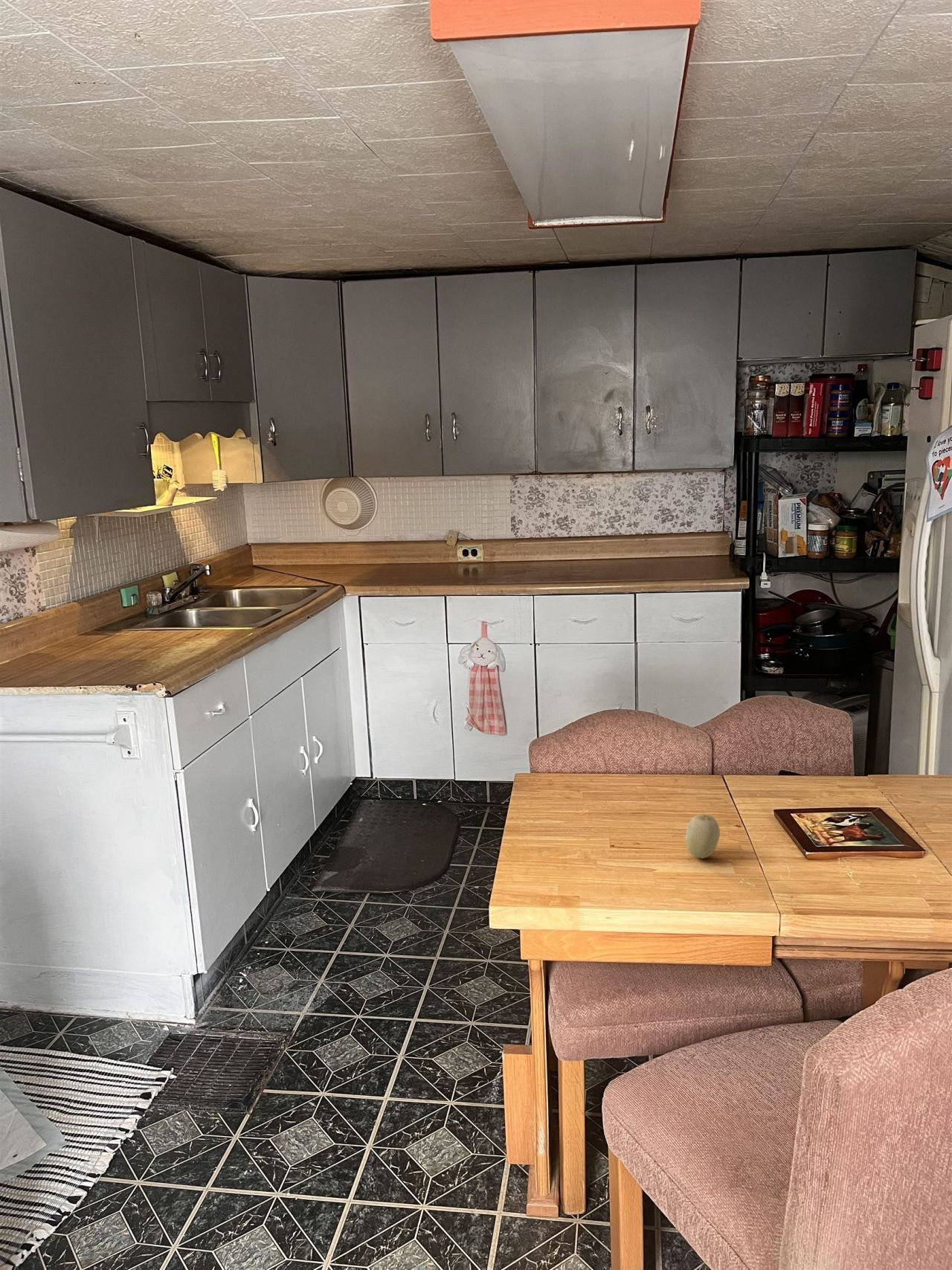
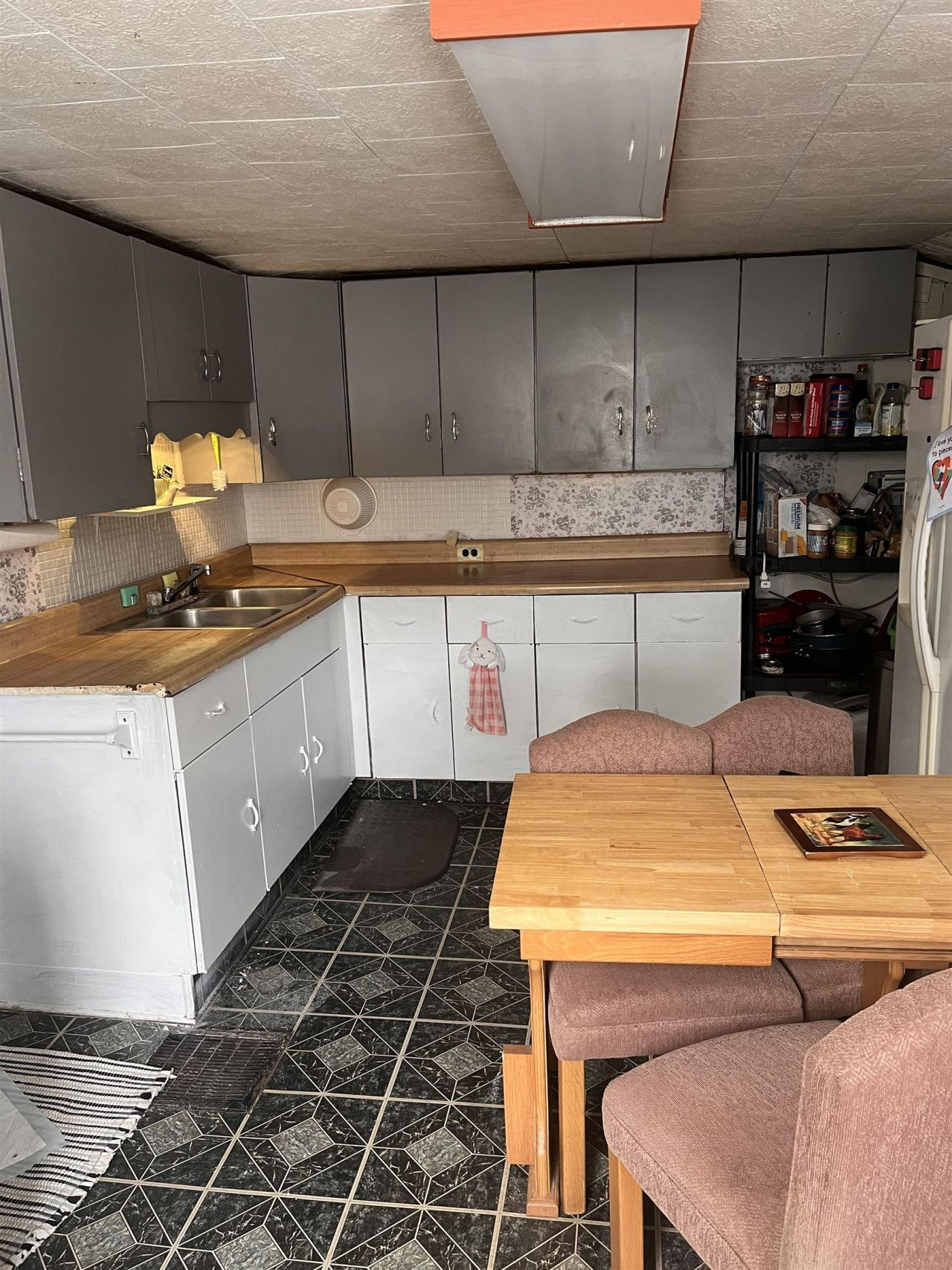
- fruit [685,813,721,859]
